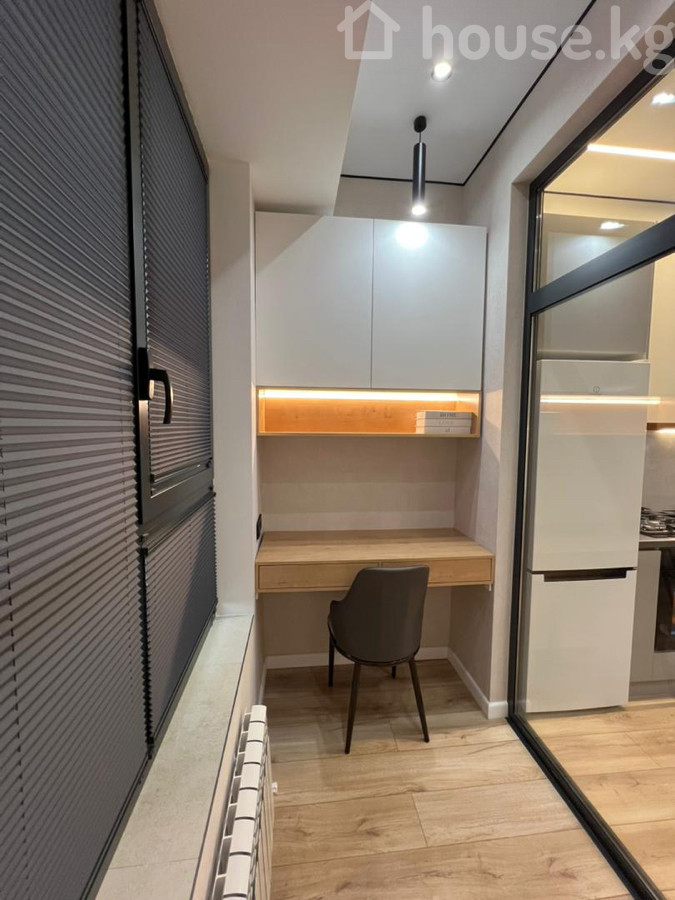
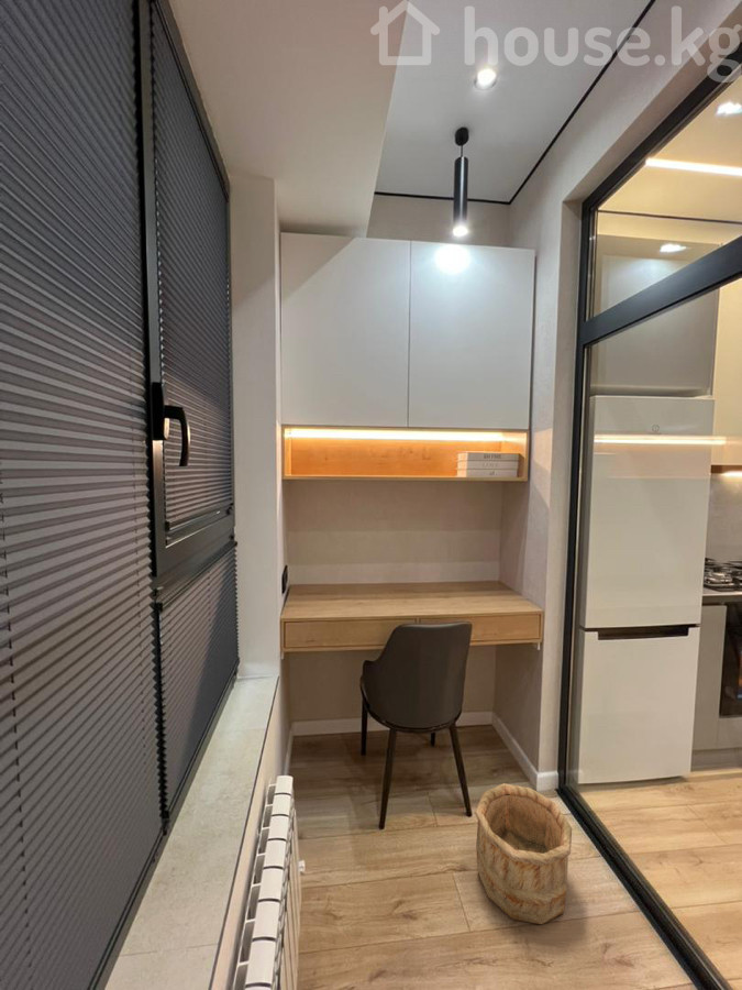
+ wooden bucket [474,782,573,925]
